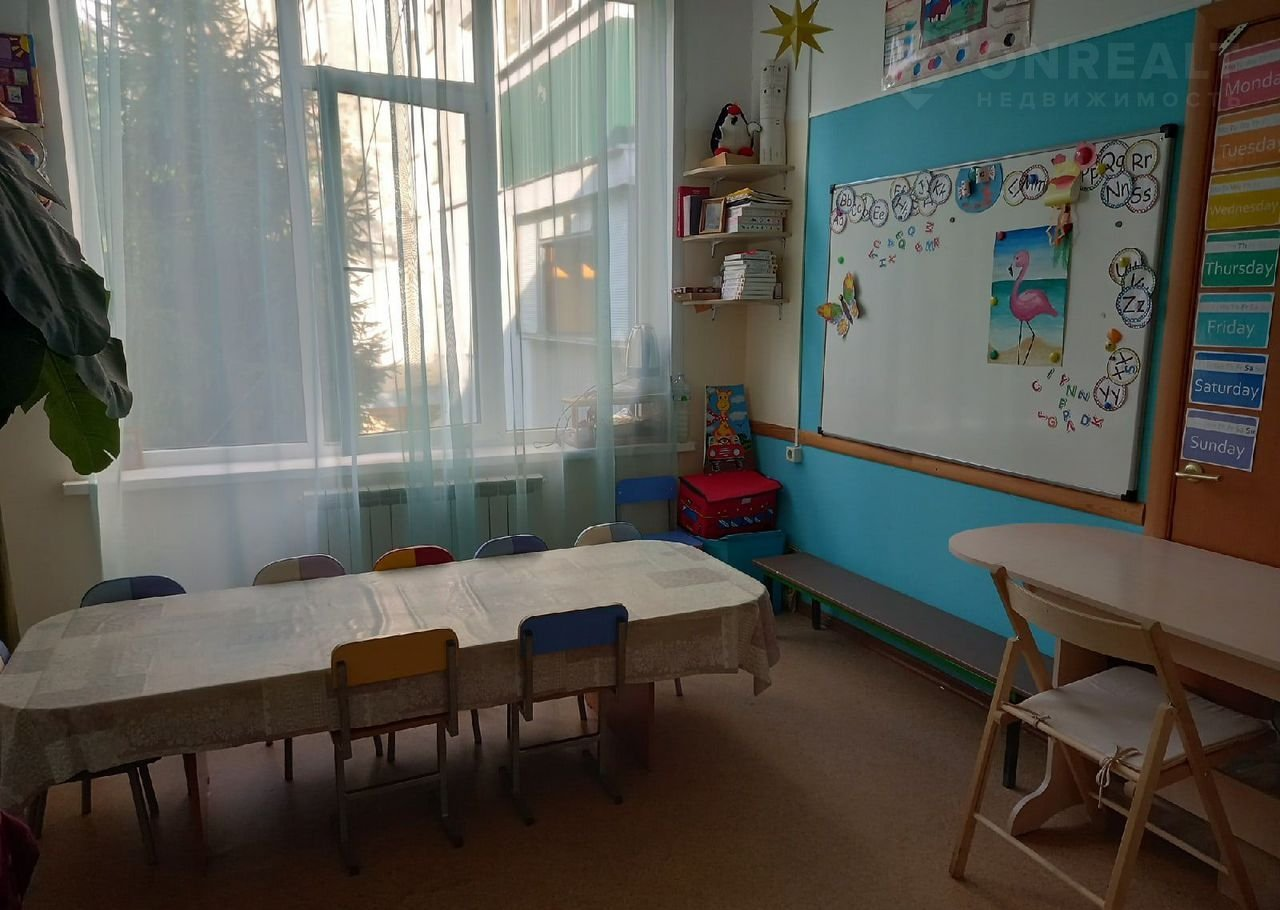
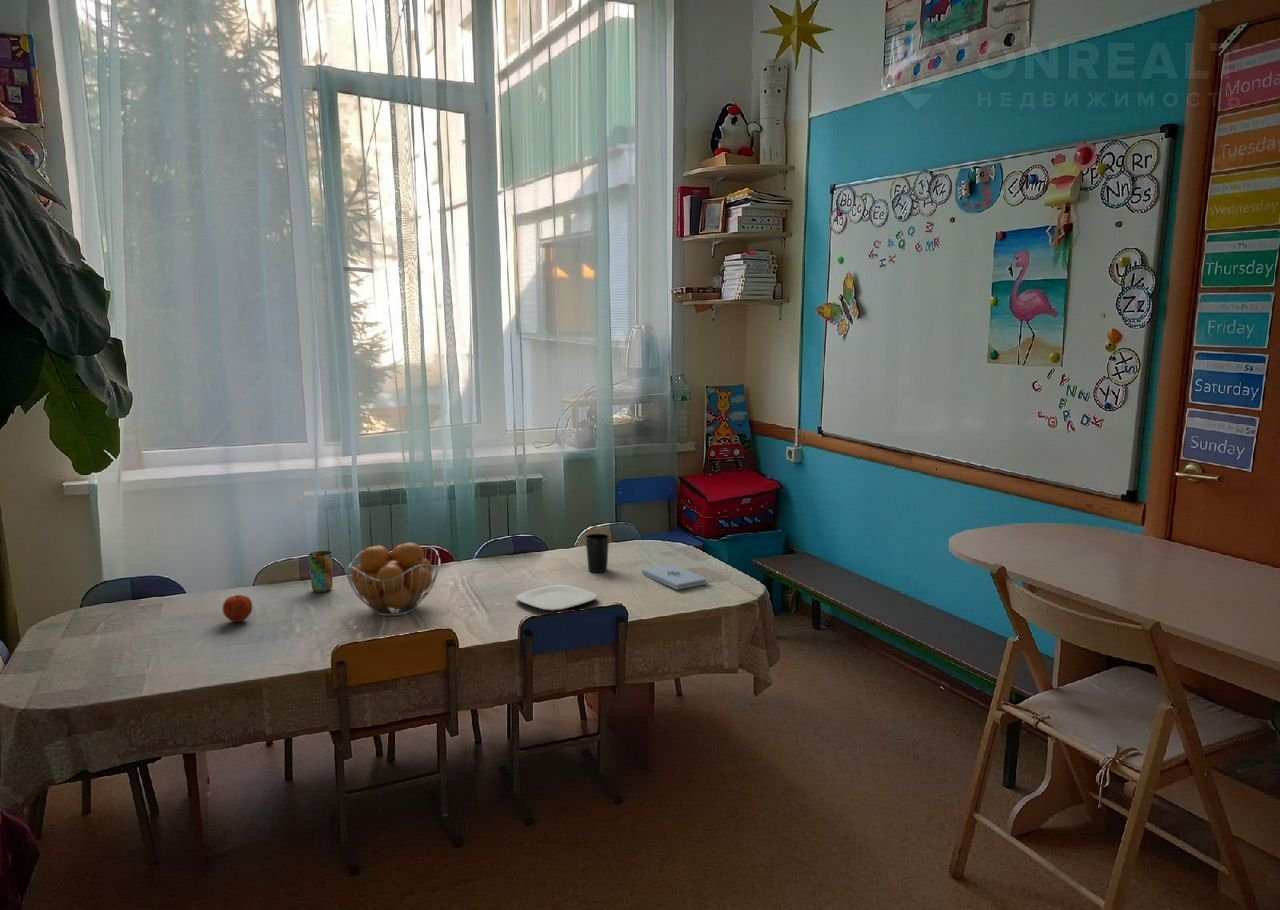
+ cup [585,533,610,573]
+ plate [515,583,598,612]
+ notepad [641,564,708,591]
+ cup [307,550,333,593]
+ fruit basket [344,541,441,617]
+ apple [222,594,253,623]
